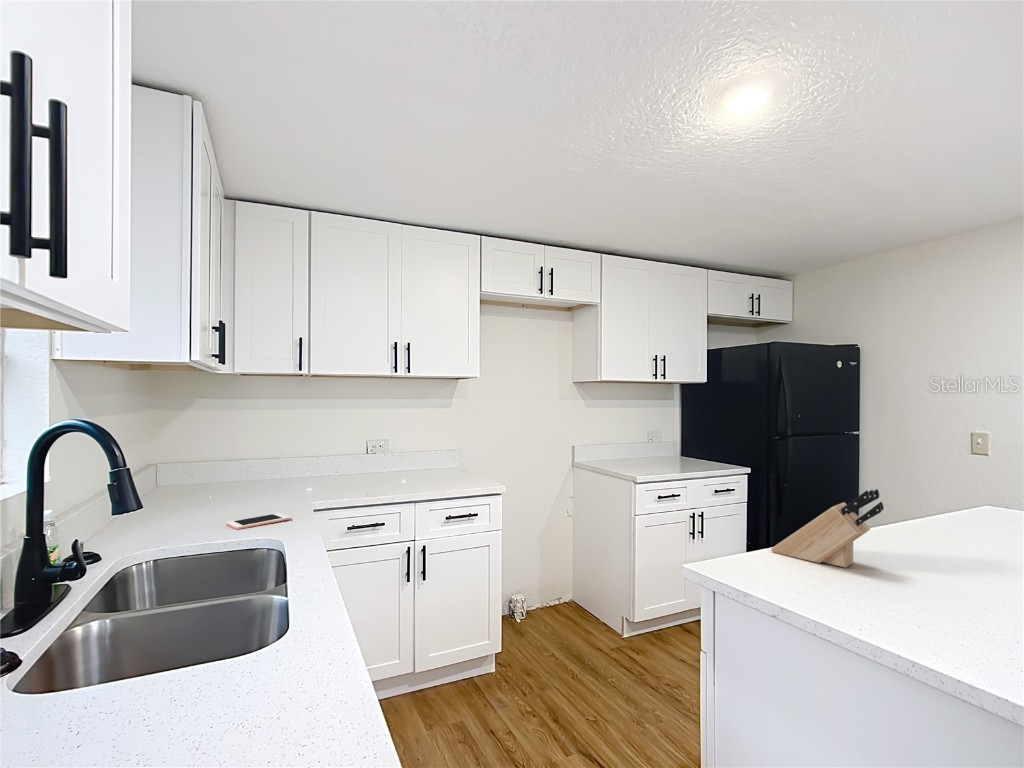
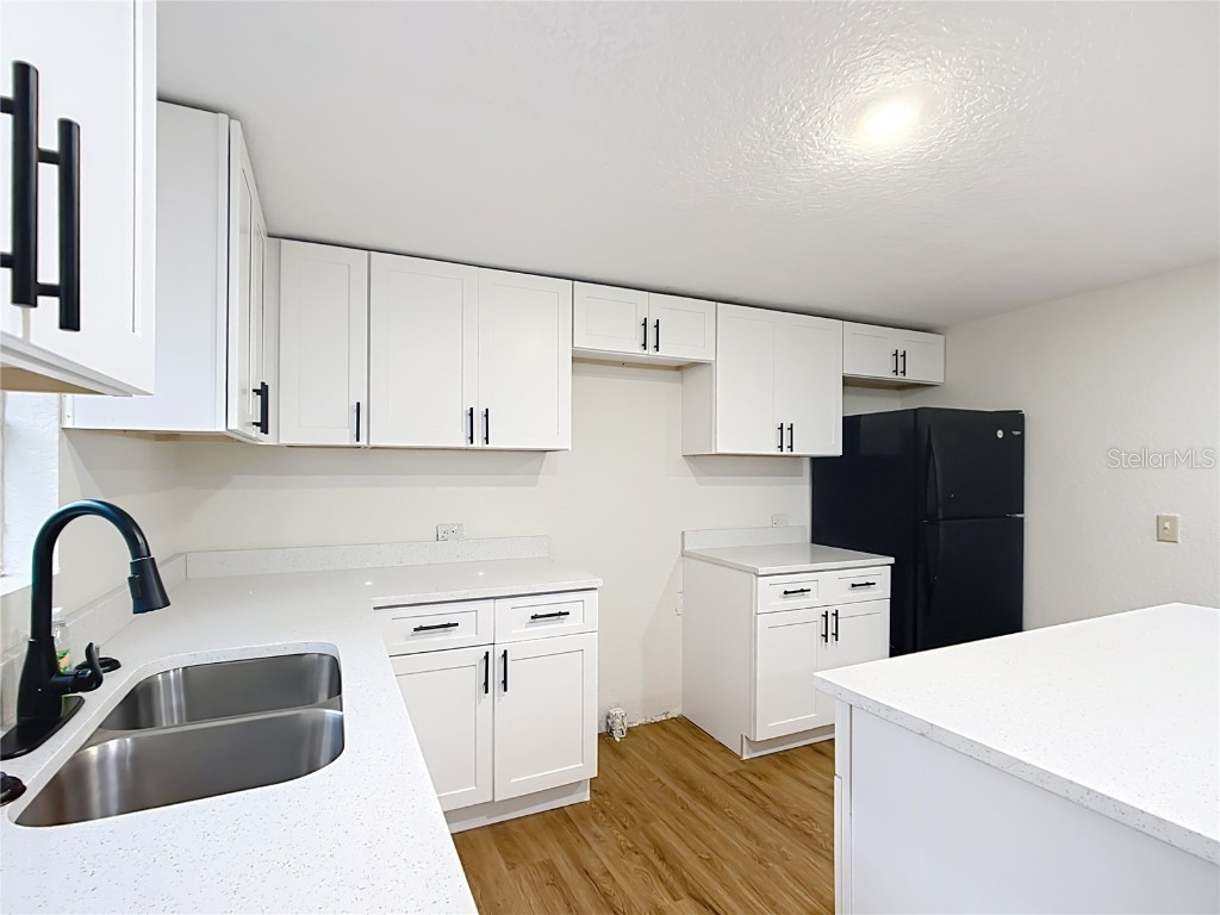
- cell phone [226,512,292,530]
- knife block [770,488,885,568]
